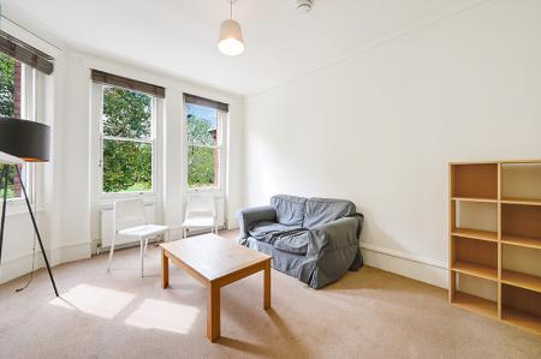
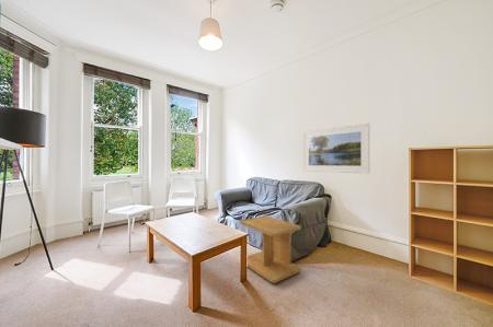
+ side table [239,214,302,284]
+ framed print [302,122,370,175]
